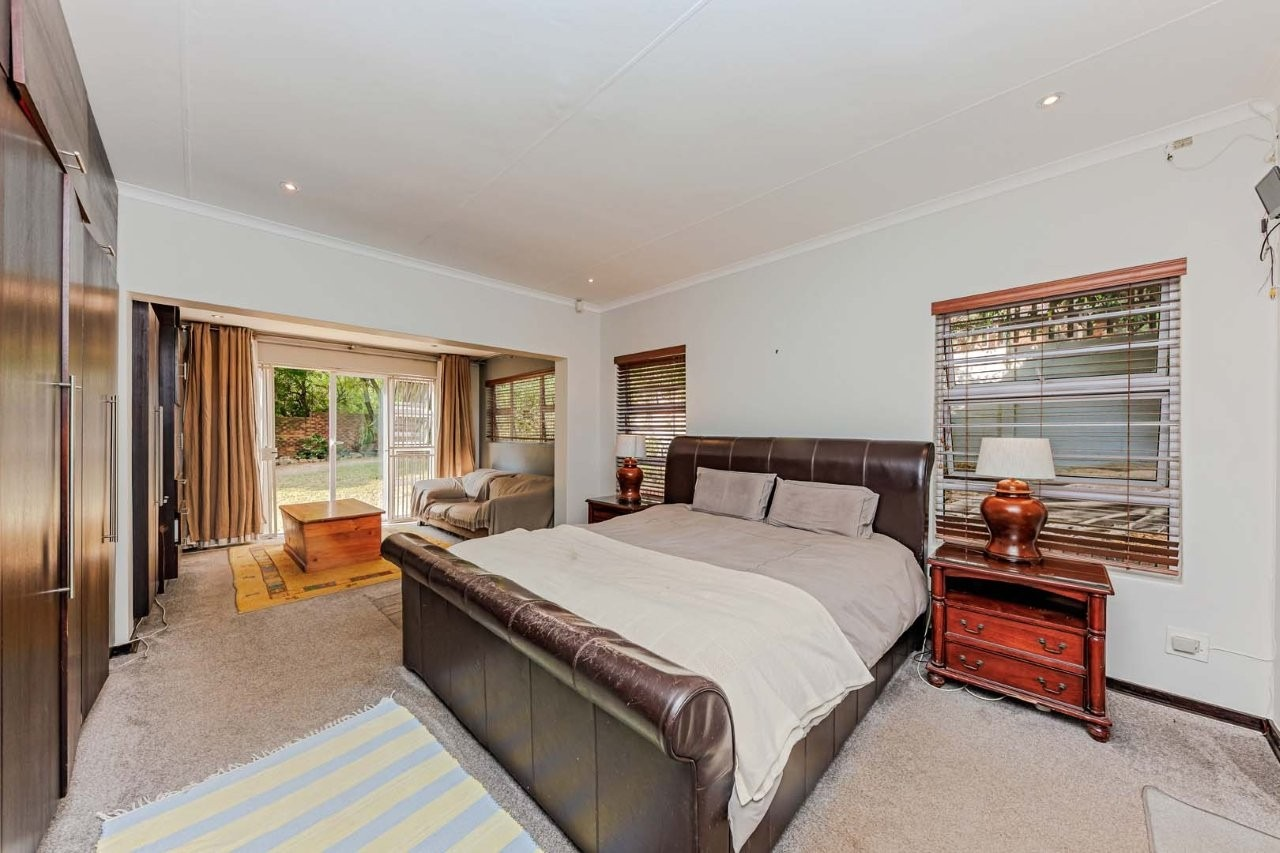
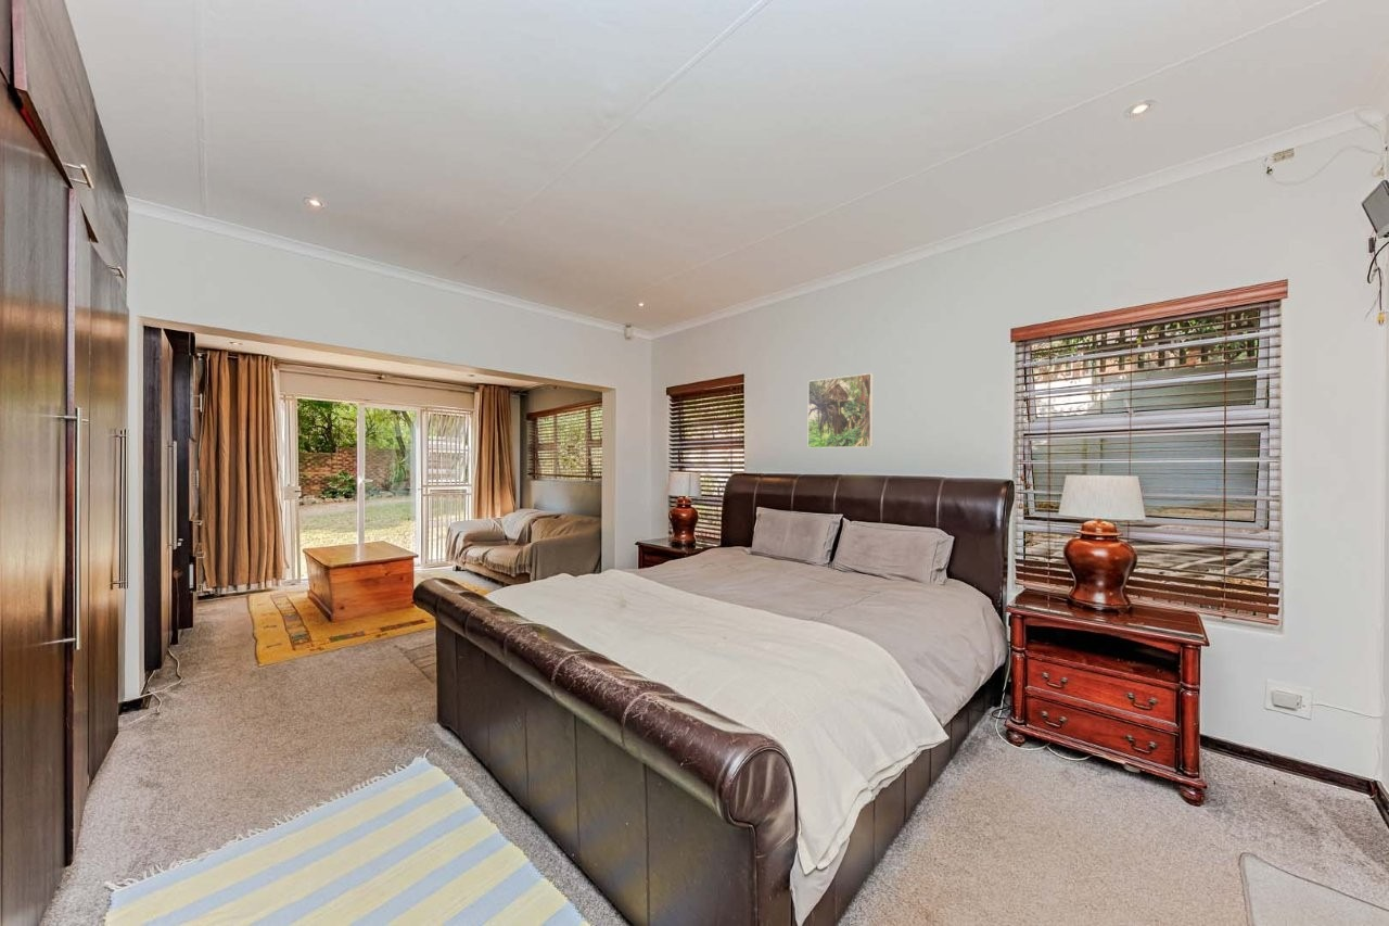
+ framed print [806,372,875,449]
